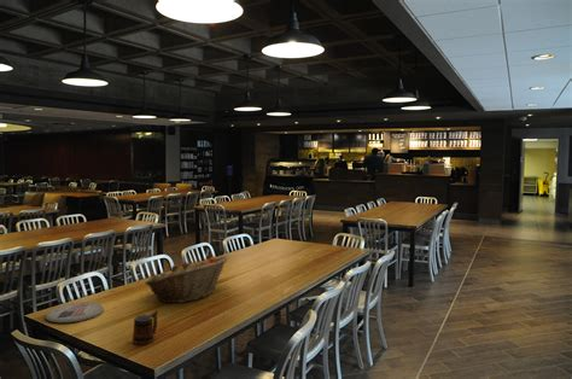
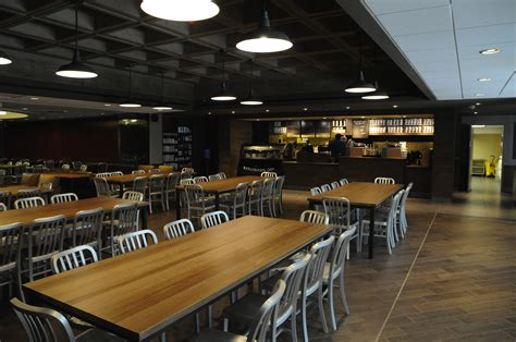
- plate [45,302,105,323]
- mug [132,310,159,346]
- fruit basket [144,255,229,304]
